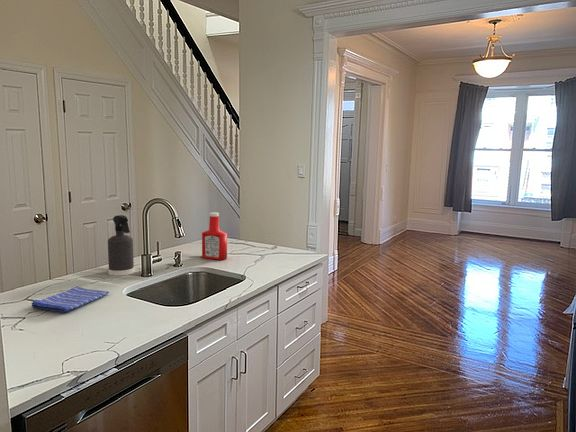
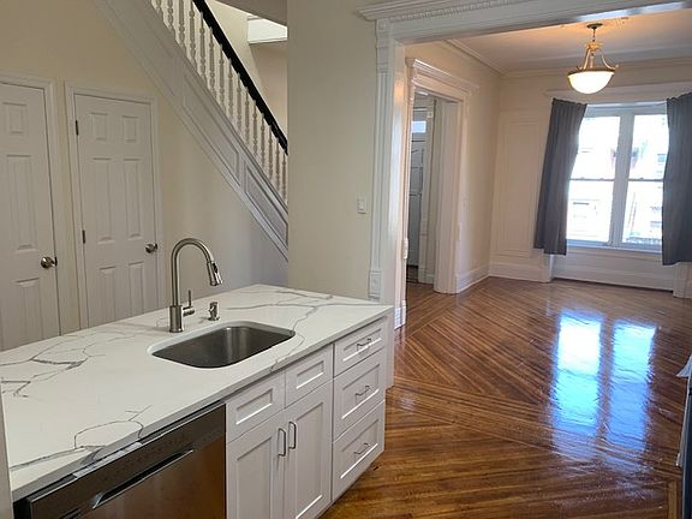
- soap bottle [201,211,228,261]
- dish towel [30,285,110,313]
- spray bottle [107,214,135,277]
